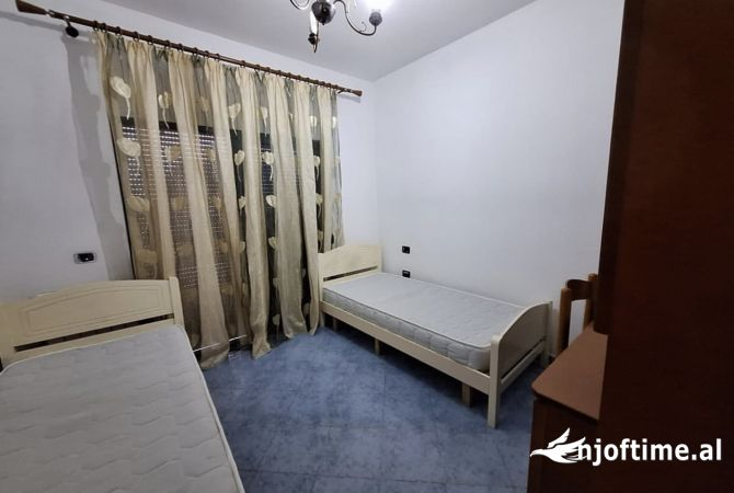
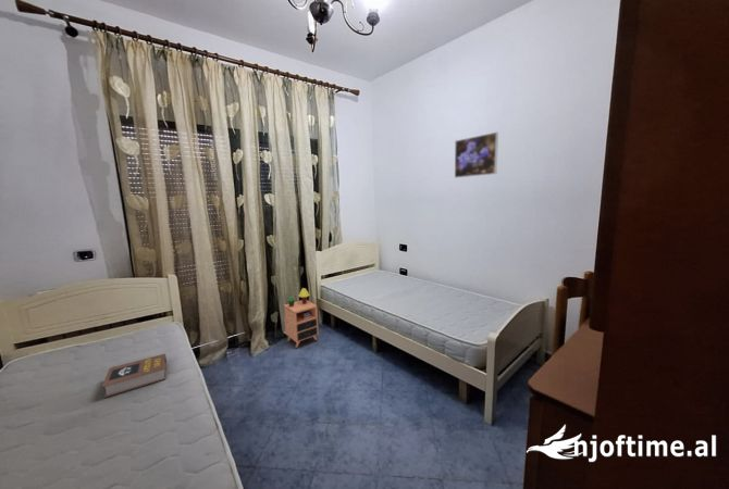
+ nightstand [283,287,320,349]
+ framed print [454,131,499,179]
+ book [101,353,168,399]
